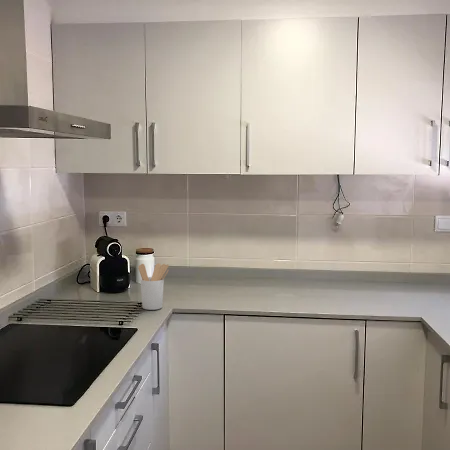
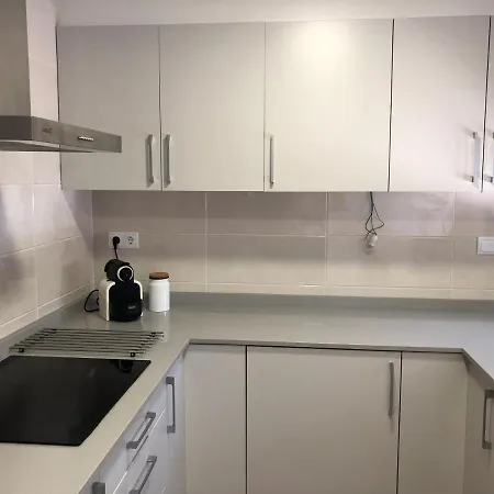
- utensil holder [137,262,170,311]
